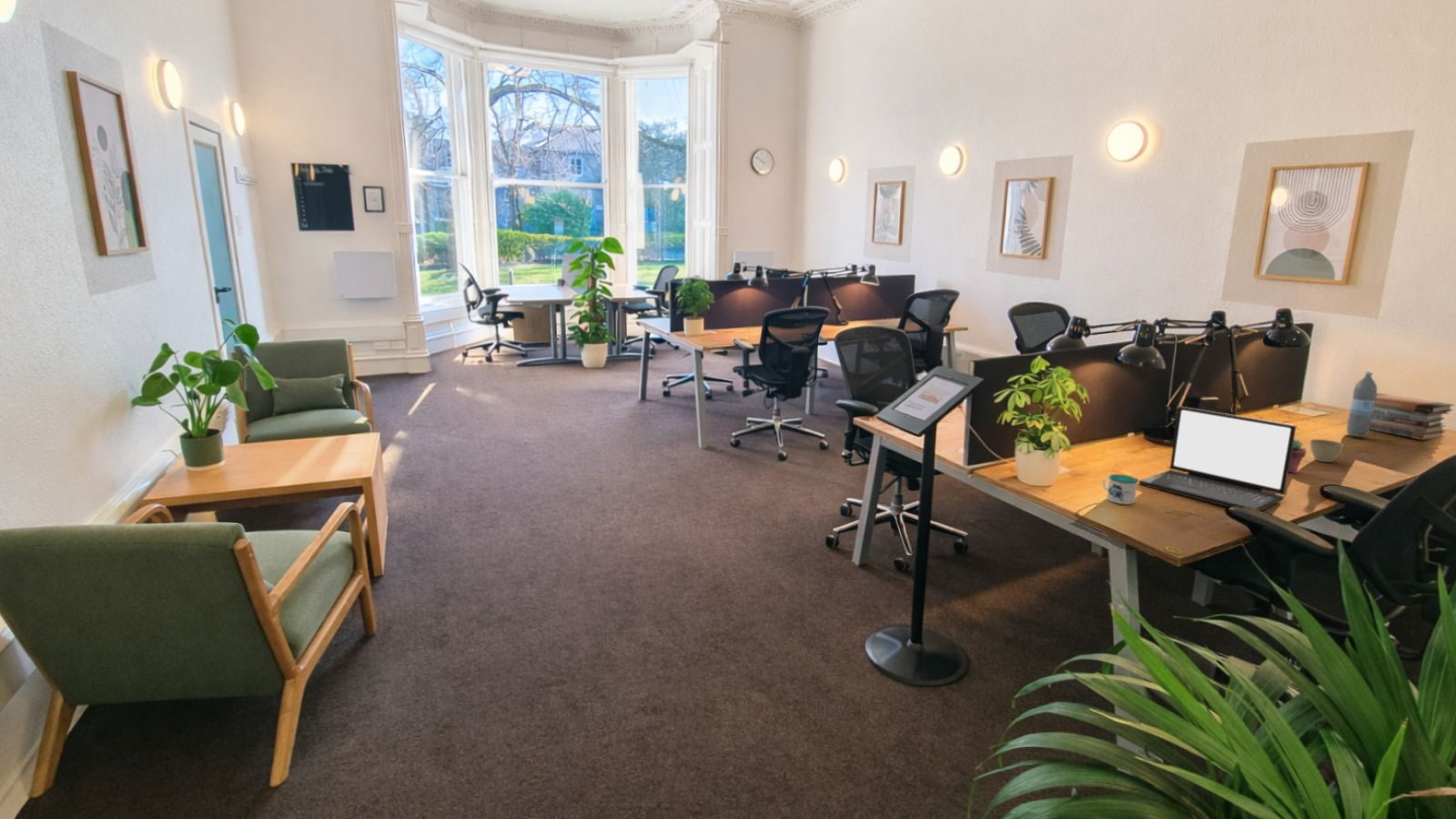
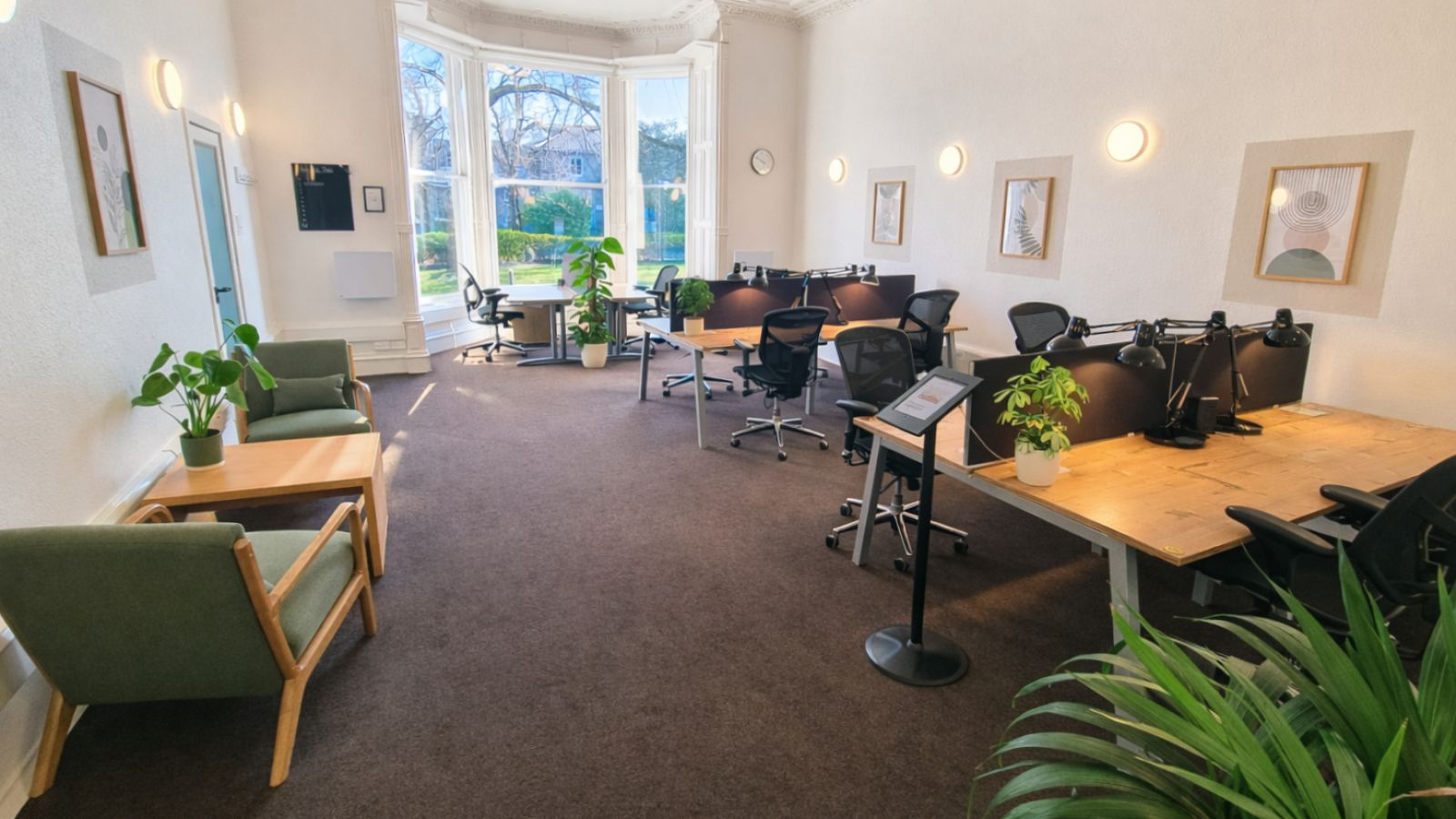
- water bottle [1346,370,1378,439]
- potted succulent [1288,439,1308,474]
- flower pot [1309,439,1345,463]
- laptop [1138,406,1297,511]
- mug [1101,473,1139,505]
- book stack [1370,392,1455,441]
